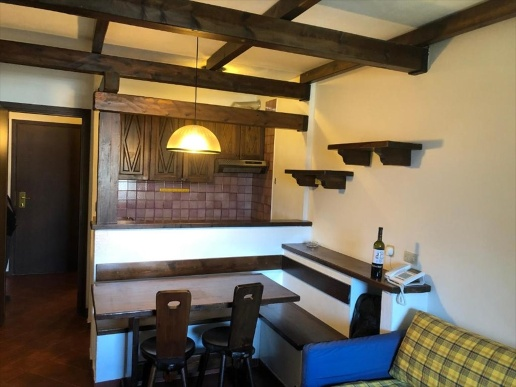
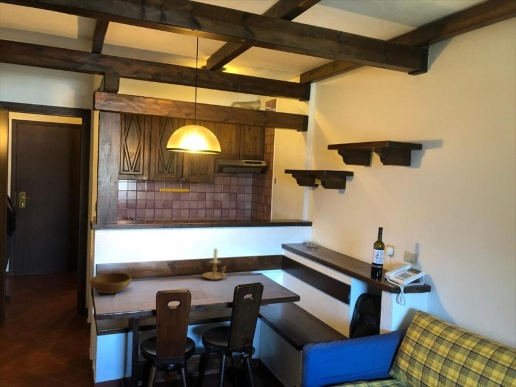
+ bowl [89,271,133,295]
+ candle holder [201,247,228,281]
